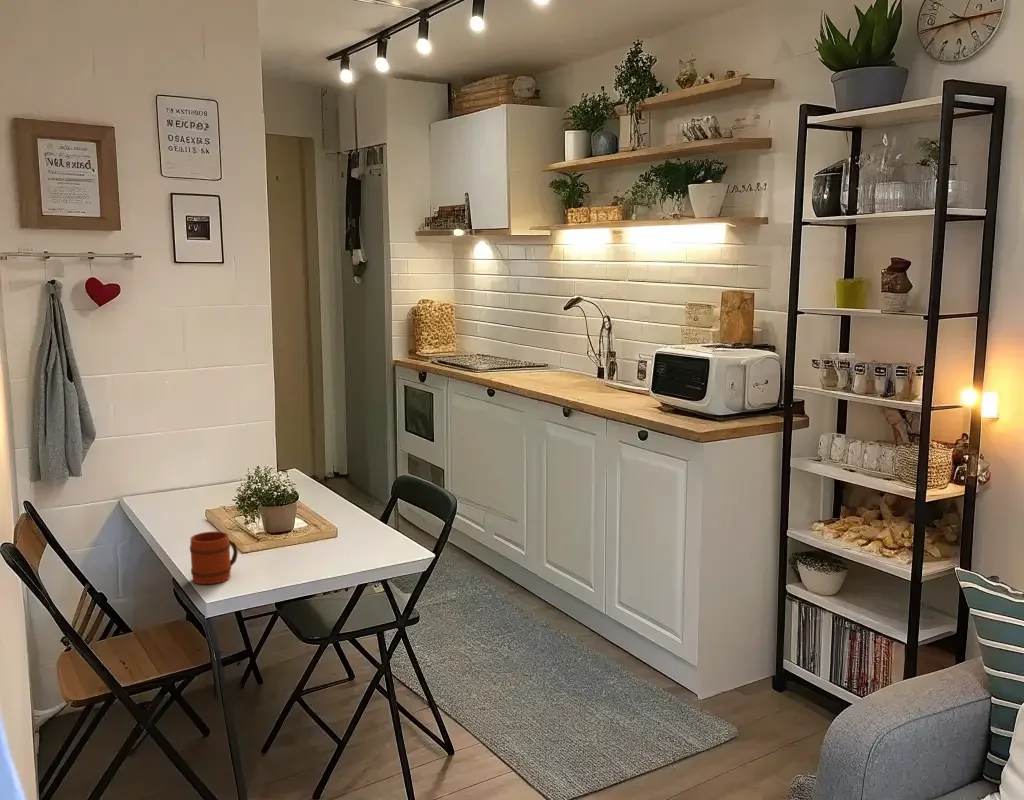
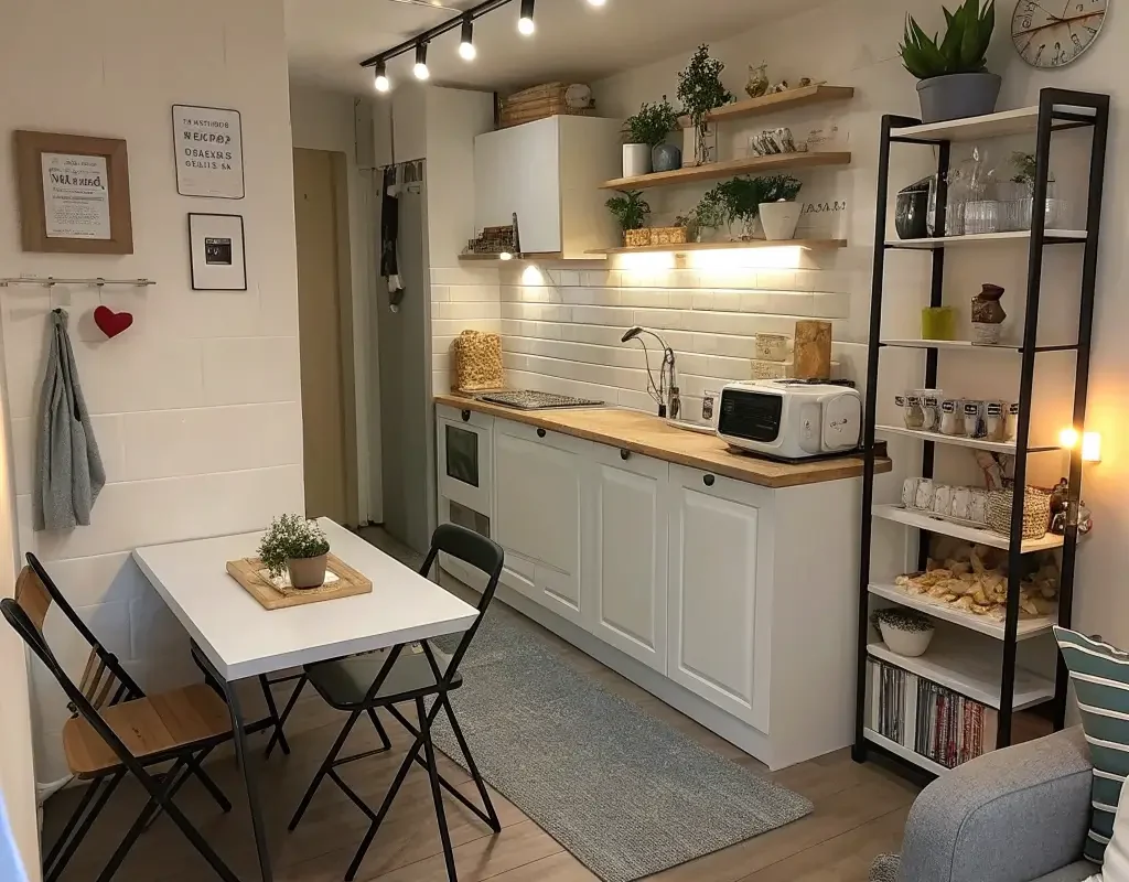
- mug [189,531,239,585]
